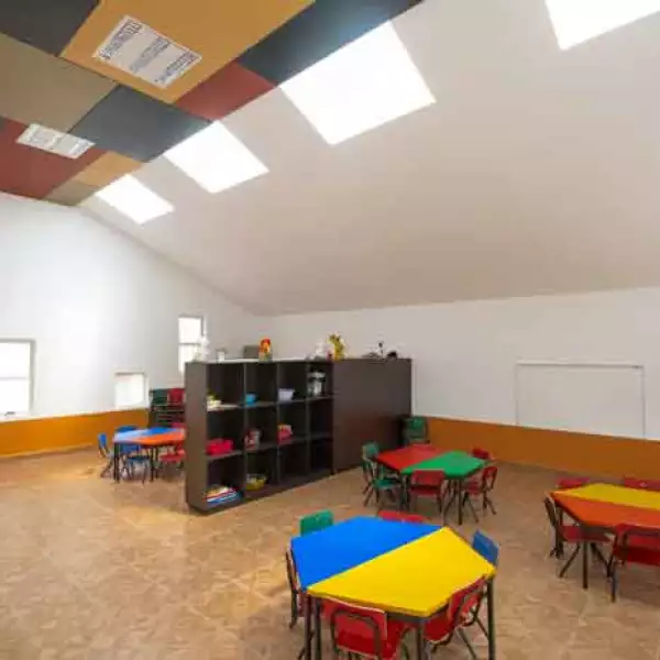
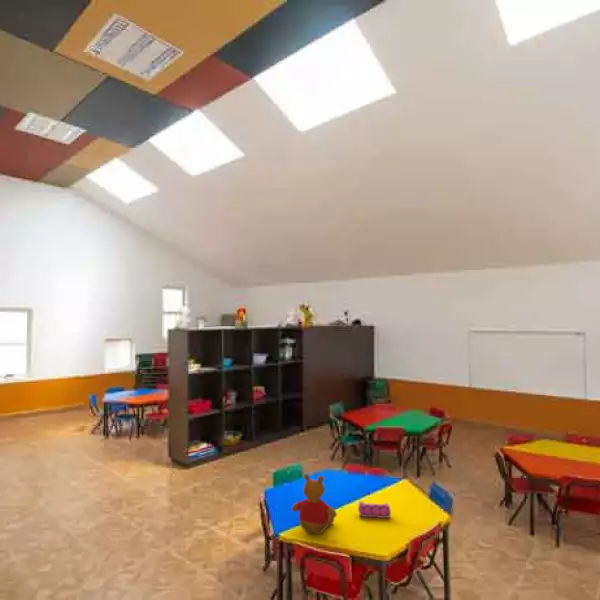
+ pencil case [357,500,392,519]
+ teddy bear [291,473,338,535]
